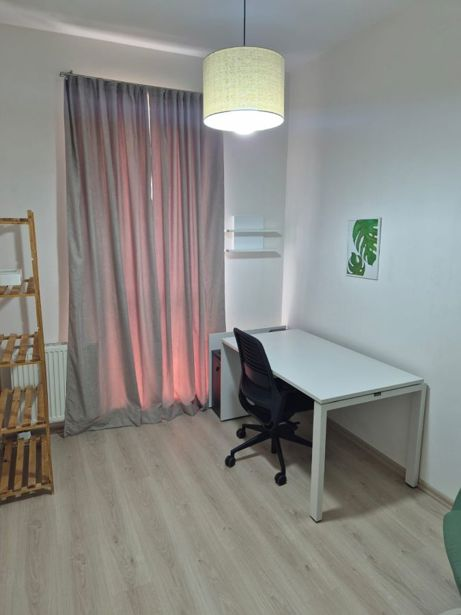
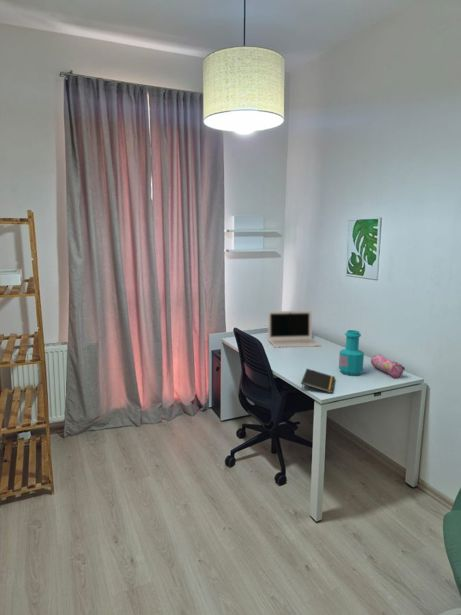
+ pencil case [370,353,406,379]
+ laptop [267,310,322,348]
+ notepad [300,368,336,394]
+ bottle [338,329,365,376]
